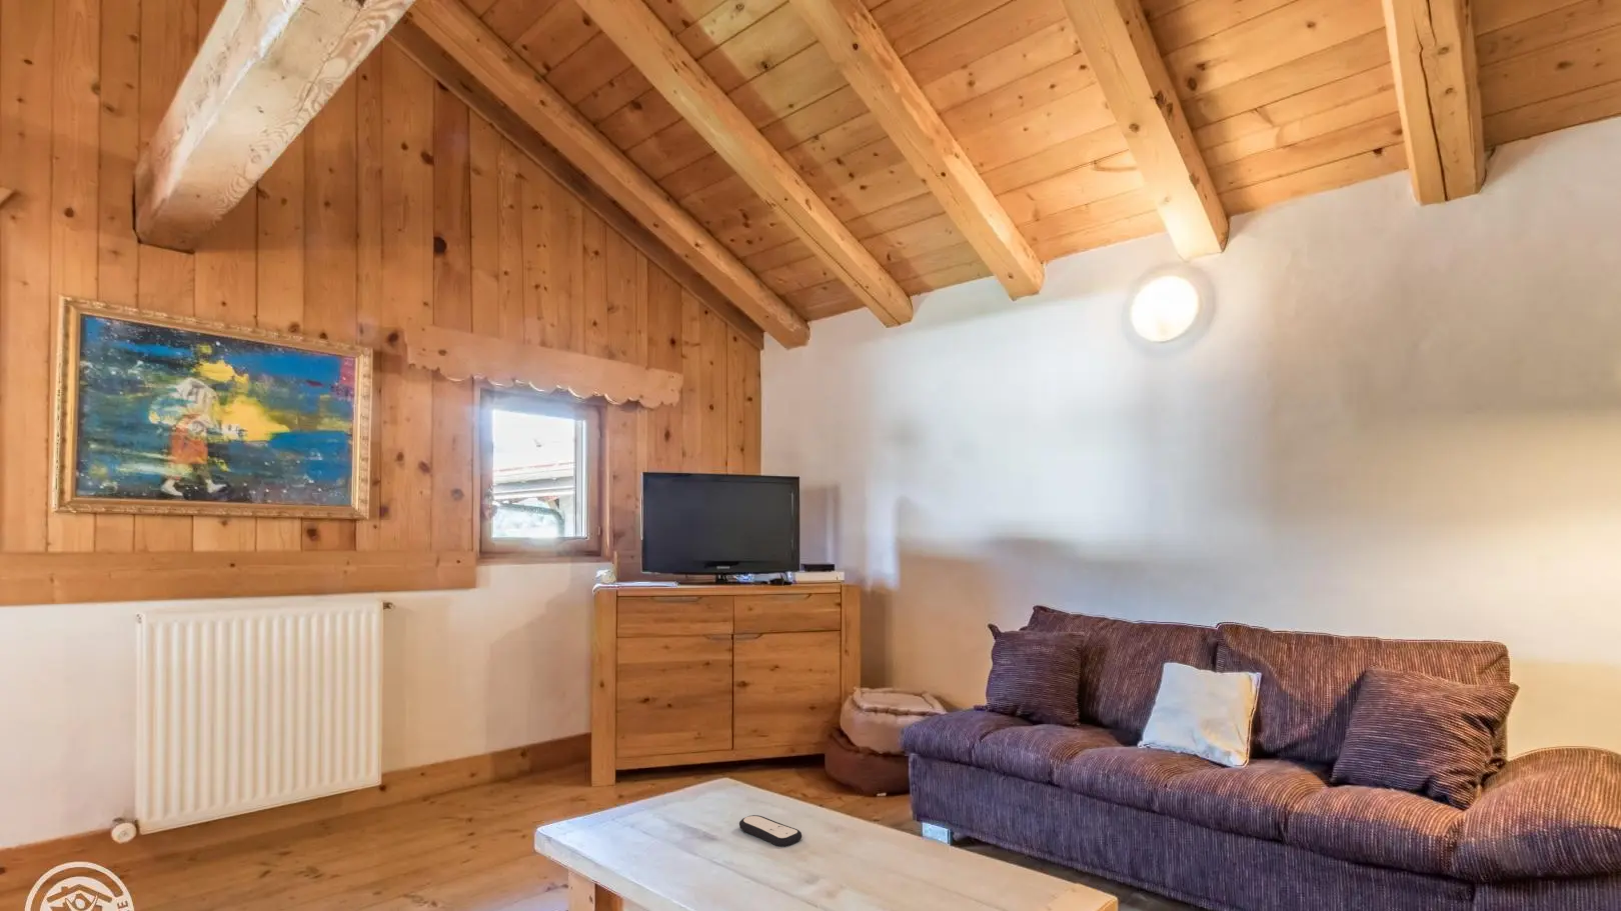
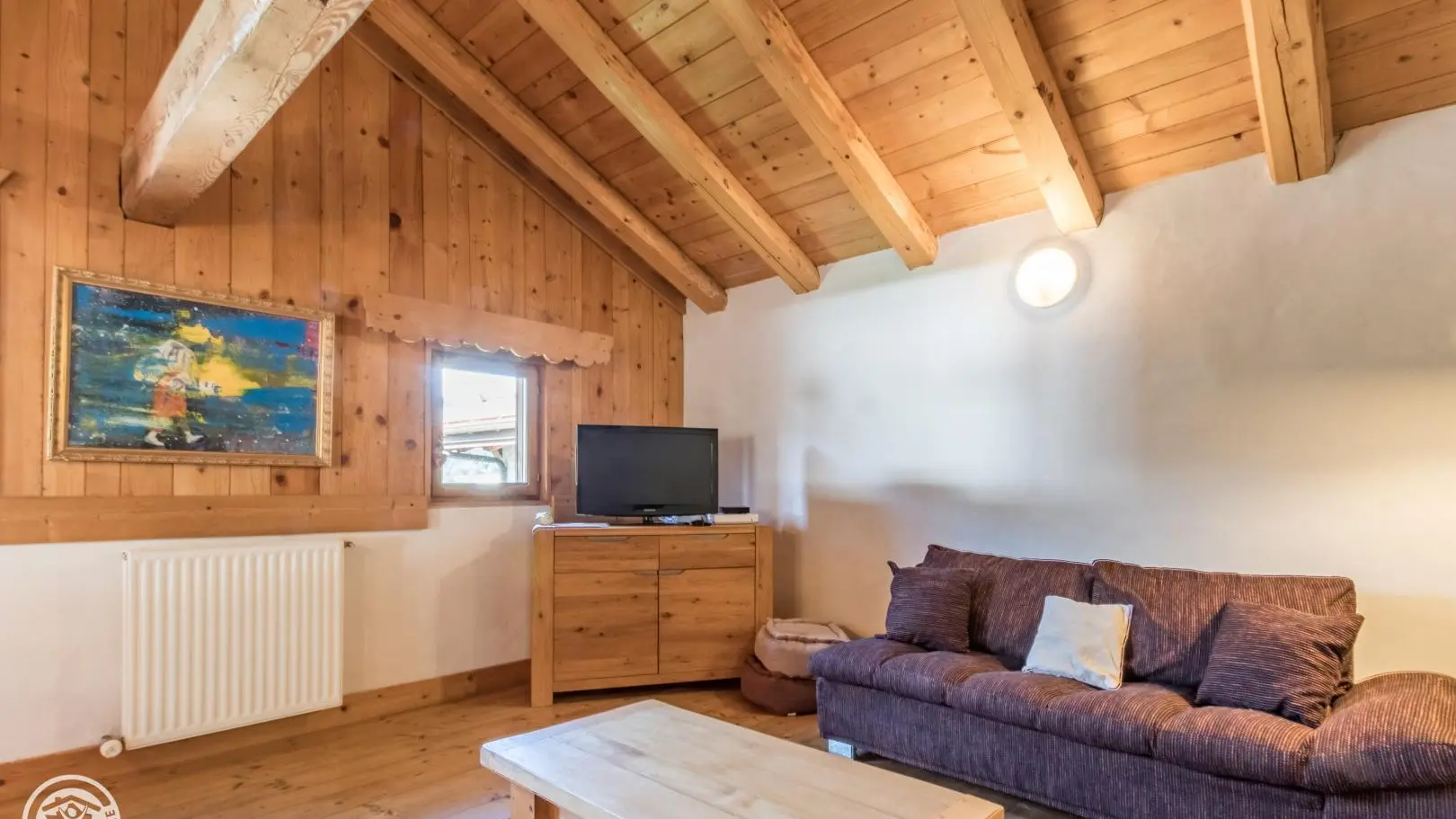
- remote control [738,814,803,848]
